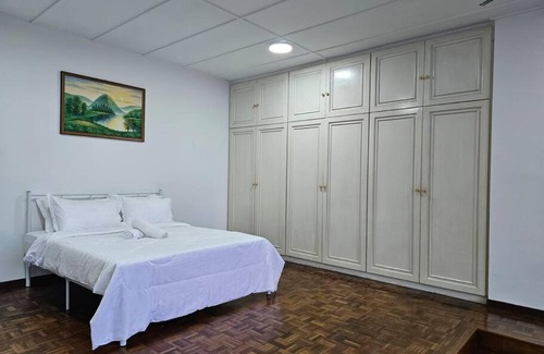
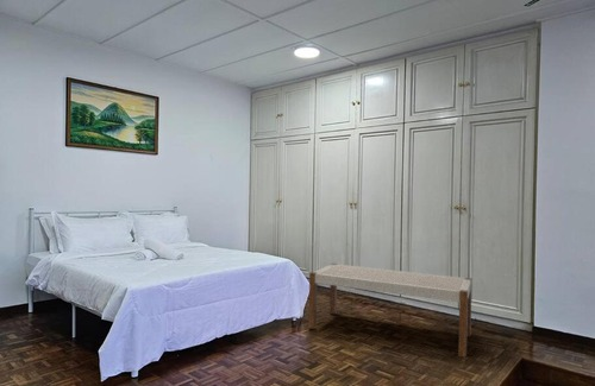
+ bench [307,262,474,359]
